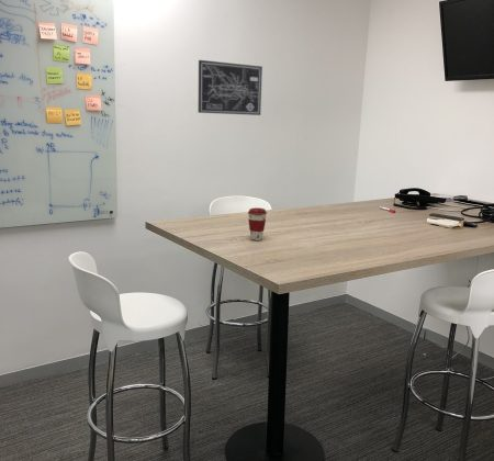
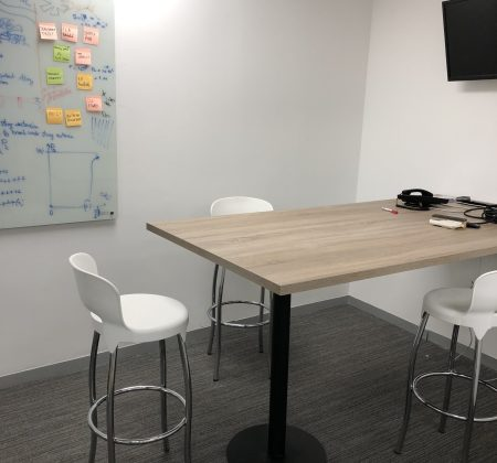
- wall art [198,59,263,116]
- coffee cup [247,206,268,241]
